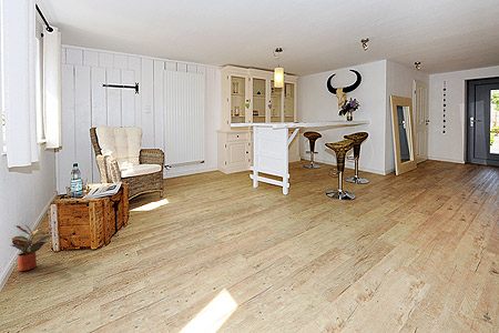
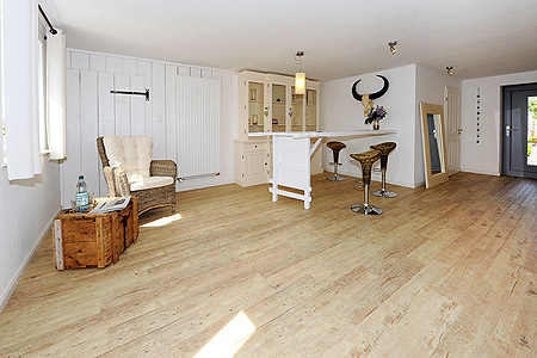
- potted plant [10,224,55,272]
